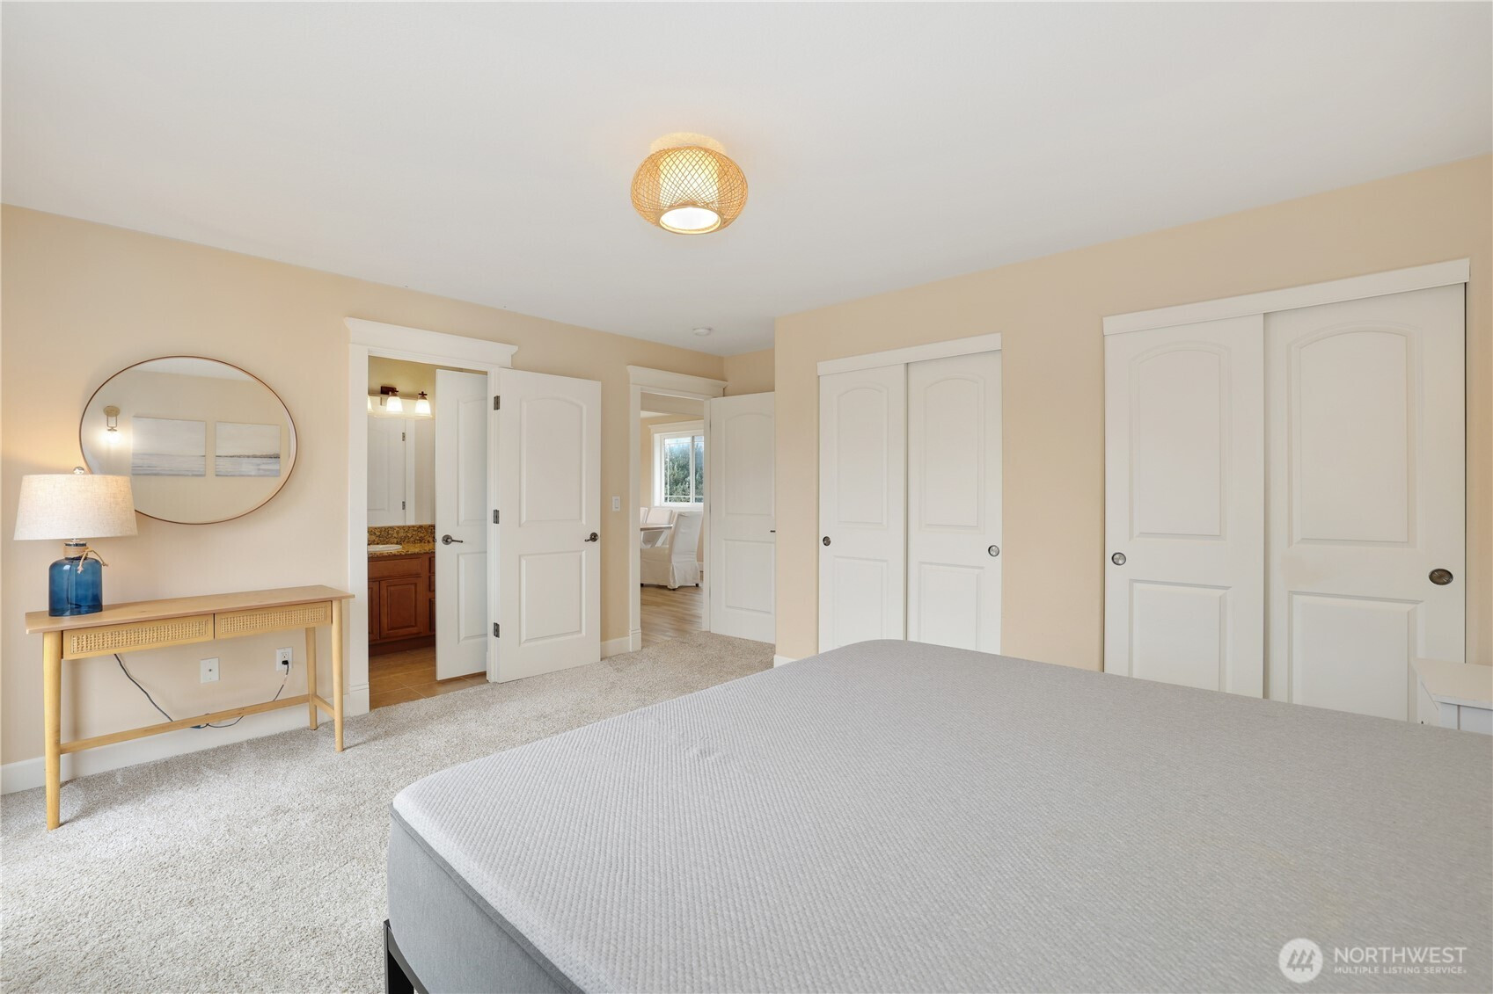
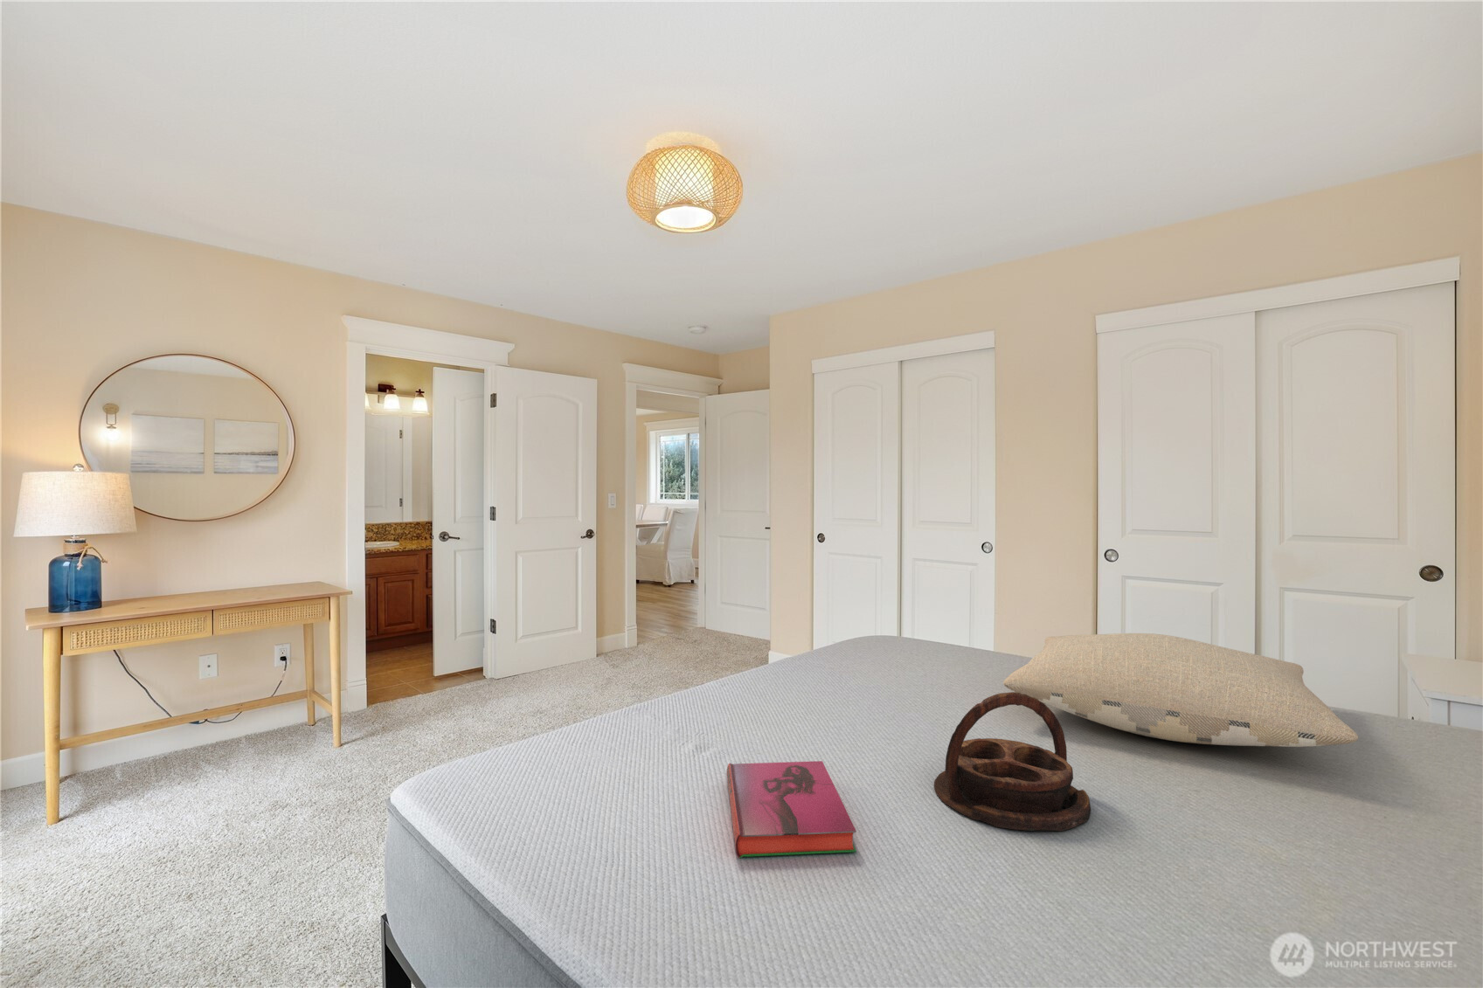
+ serving tray [933,691,1092,831]
+ hardback book [726,760,858,859]
+ pillow [1002,633,1358,748]
